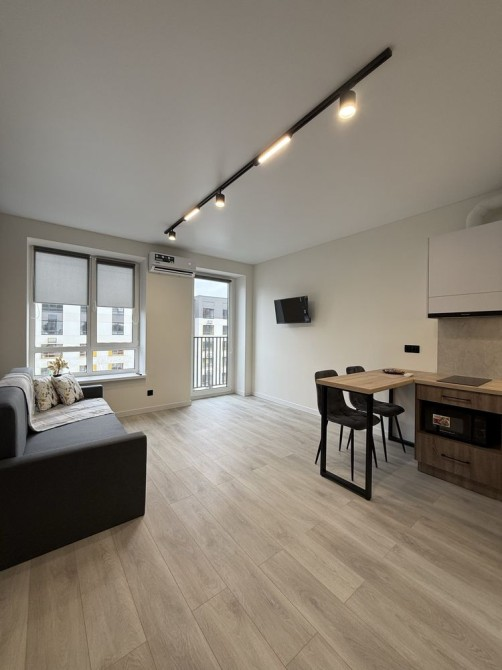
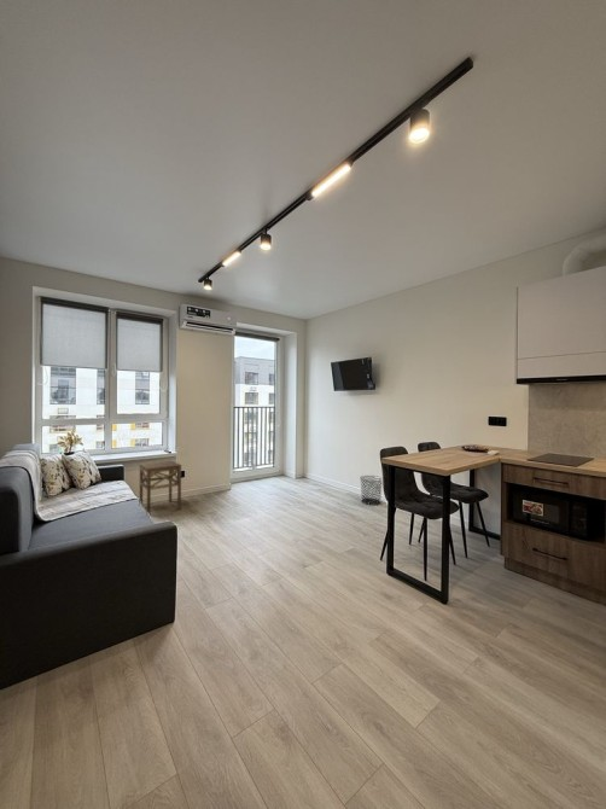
+ side table [138,459,182,514]
+ waste bin [359,475,384,506]
